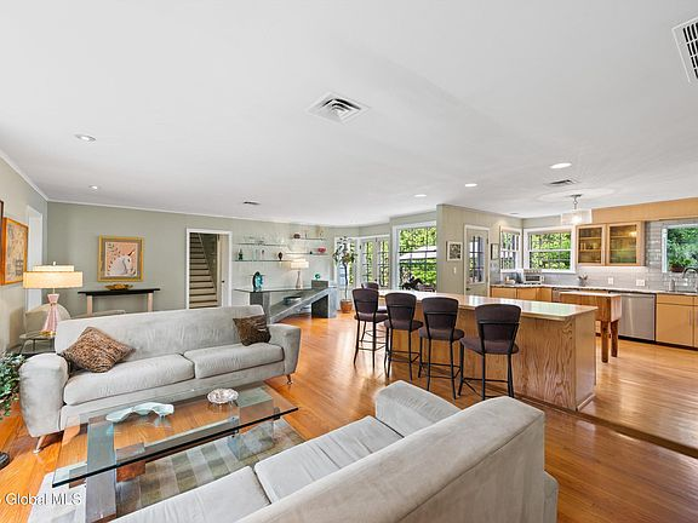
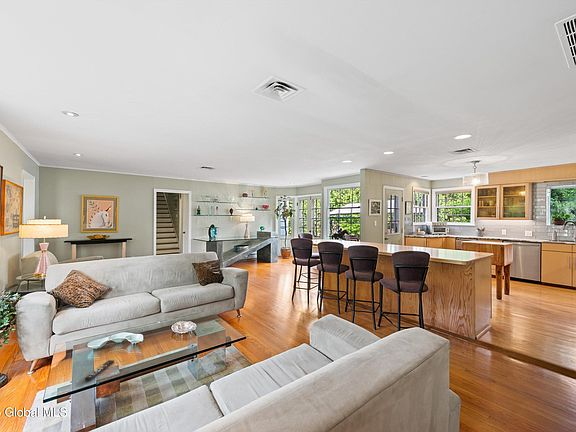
+ remote control [84,359,115,381]
